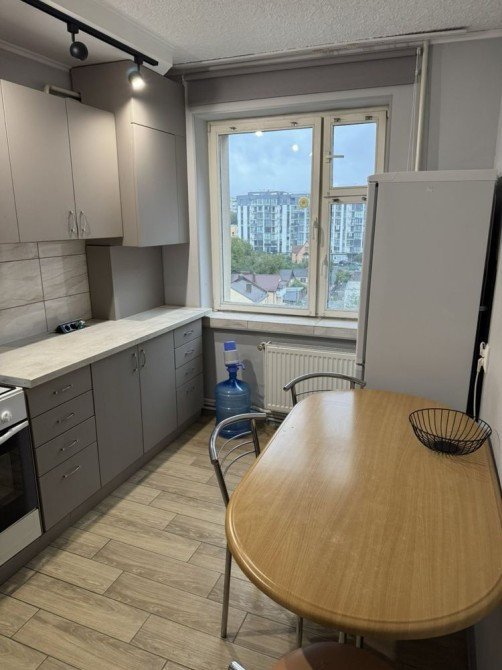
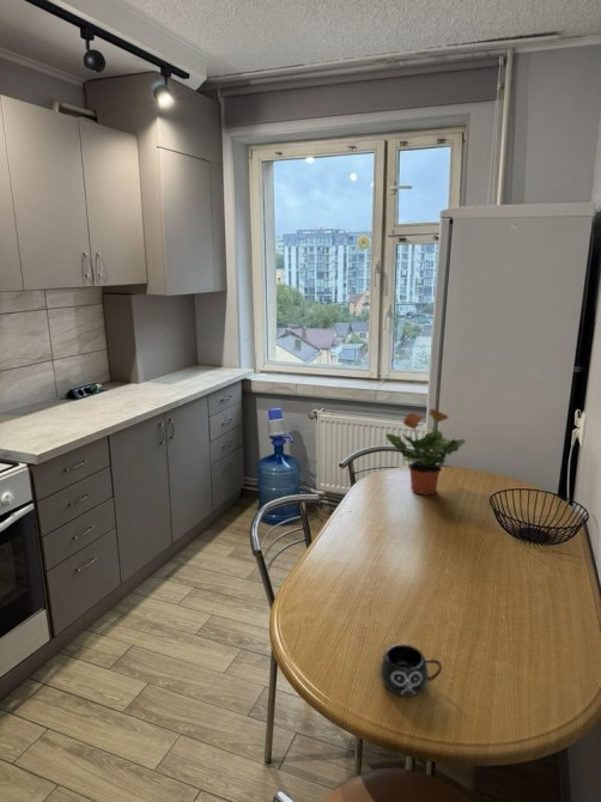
+ mug [378,643,443,697]
+ potted plant [384,407,467,497]
